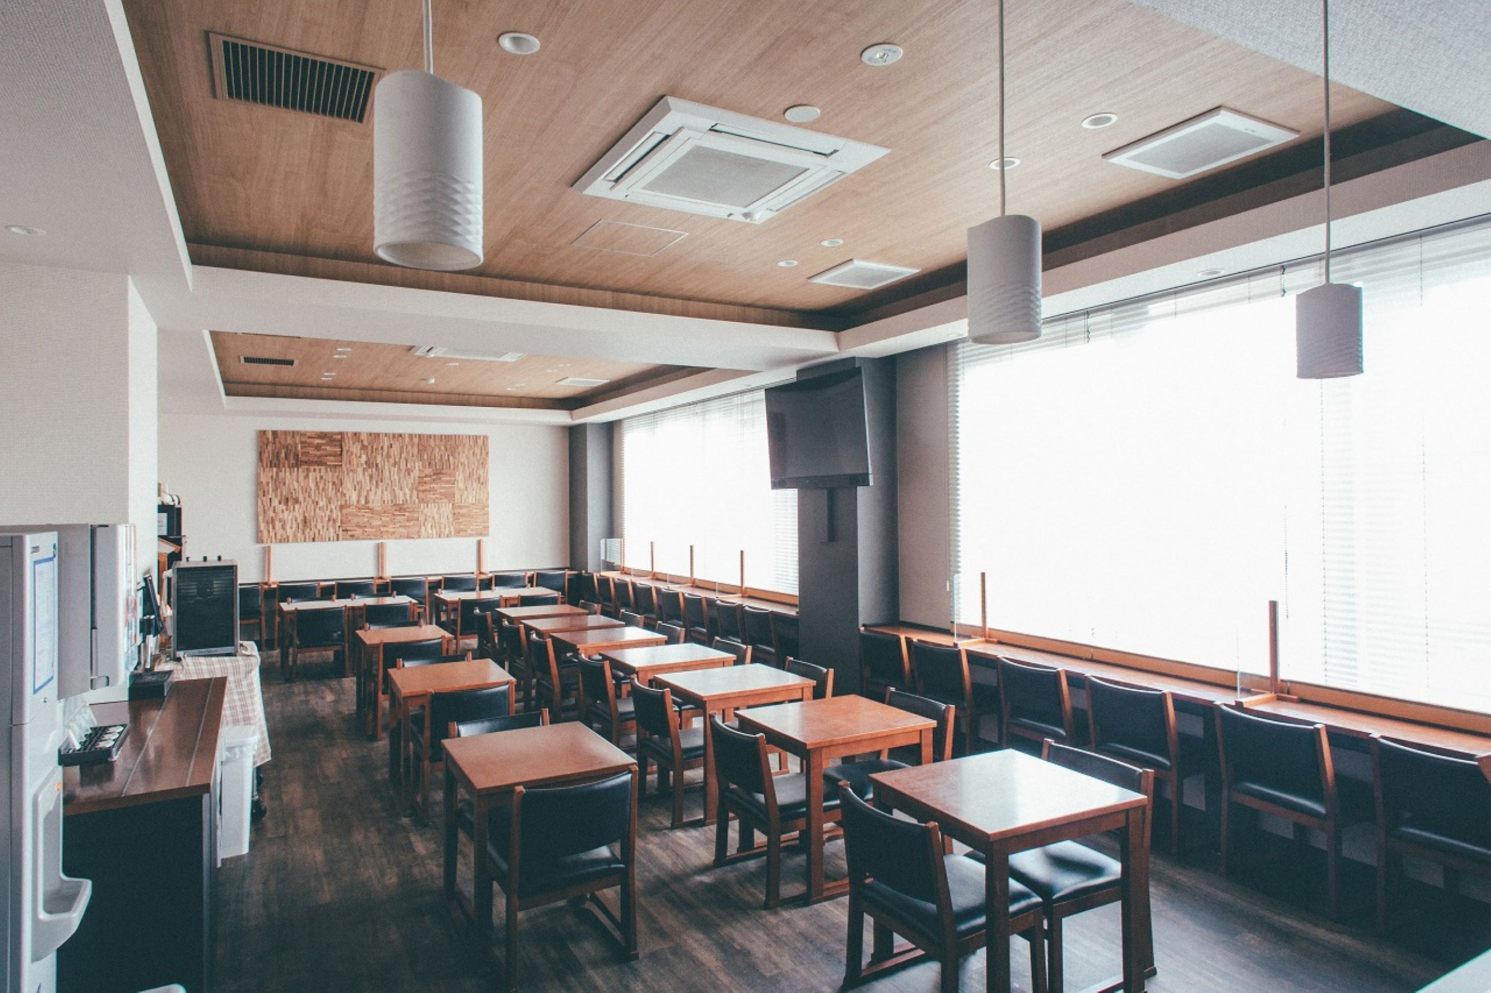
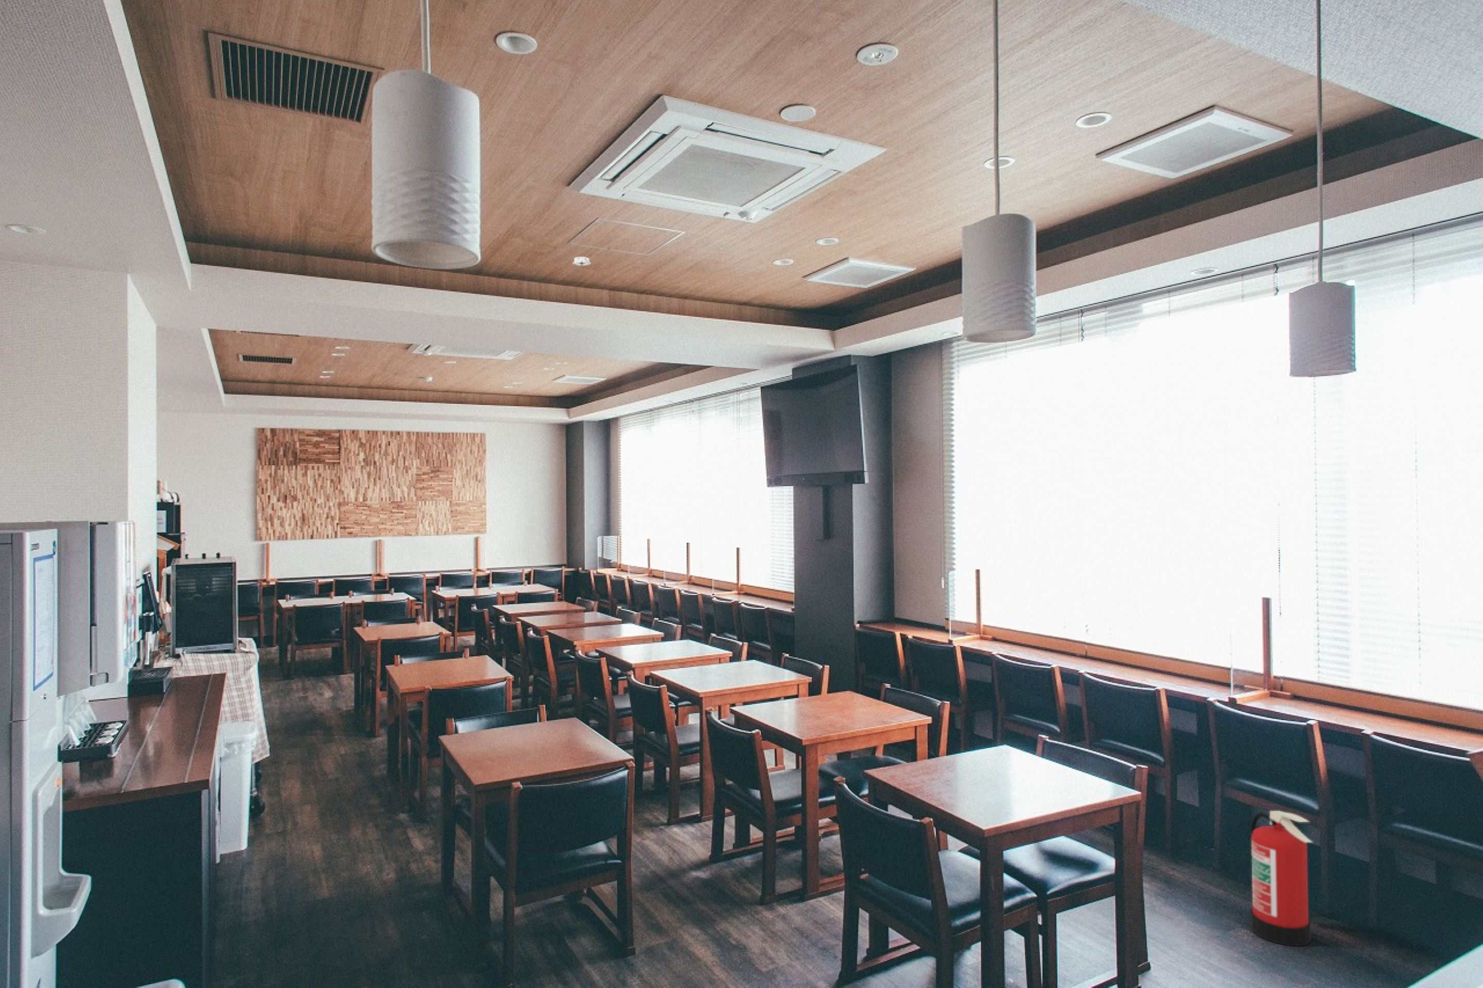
+ fire extinguisher [1249,810,1313,947]
+ smoke detector [571,257,592,266]
